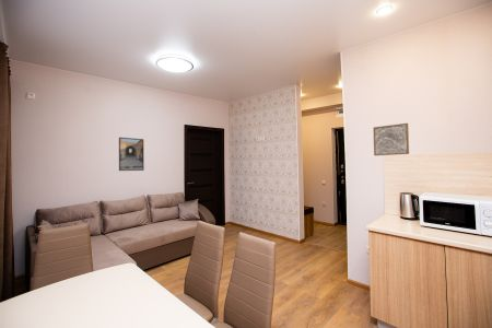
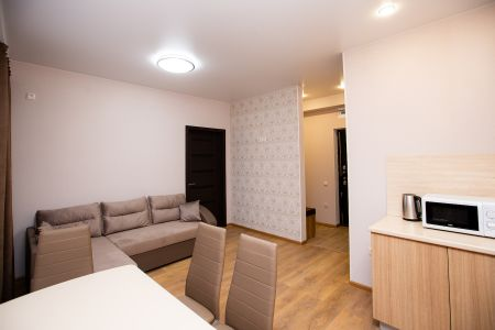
- wall art [373,122,410,156]
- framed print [118,137,145,172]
